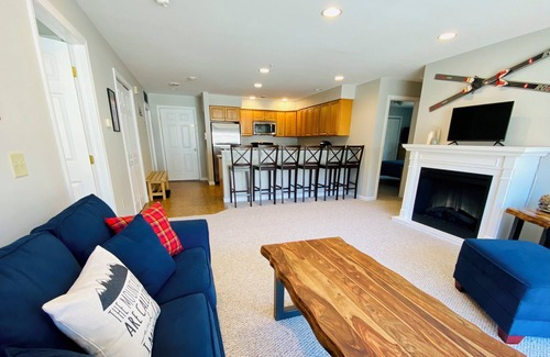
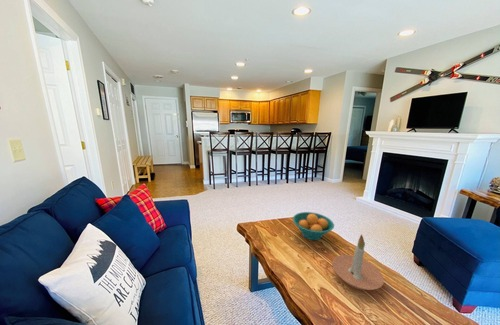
+ candle holder [331,233,385,291]
+ fruit bowl [292,211,335,241]
